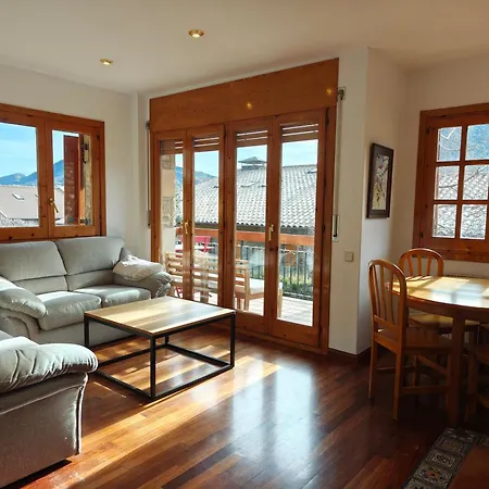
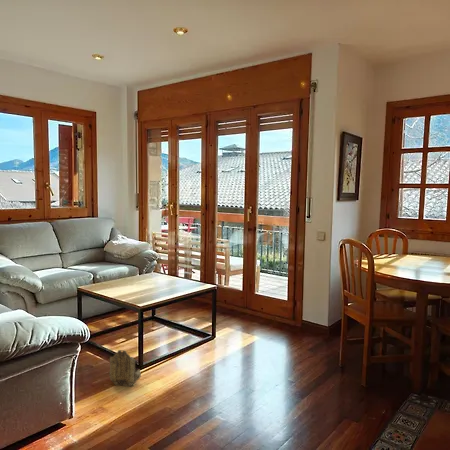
+ wall caddy [108,349,142,387]
